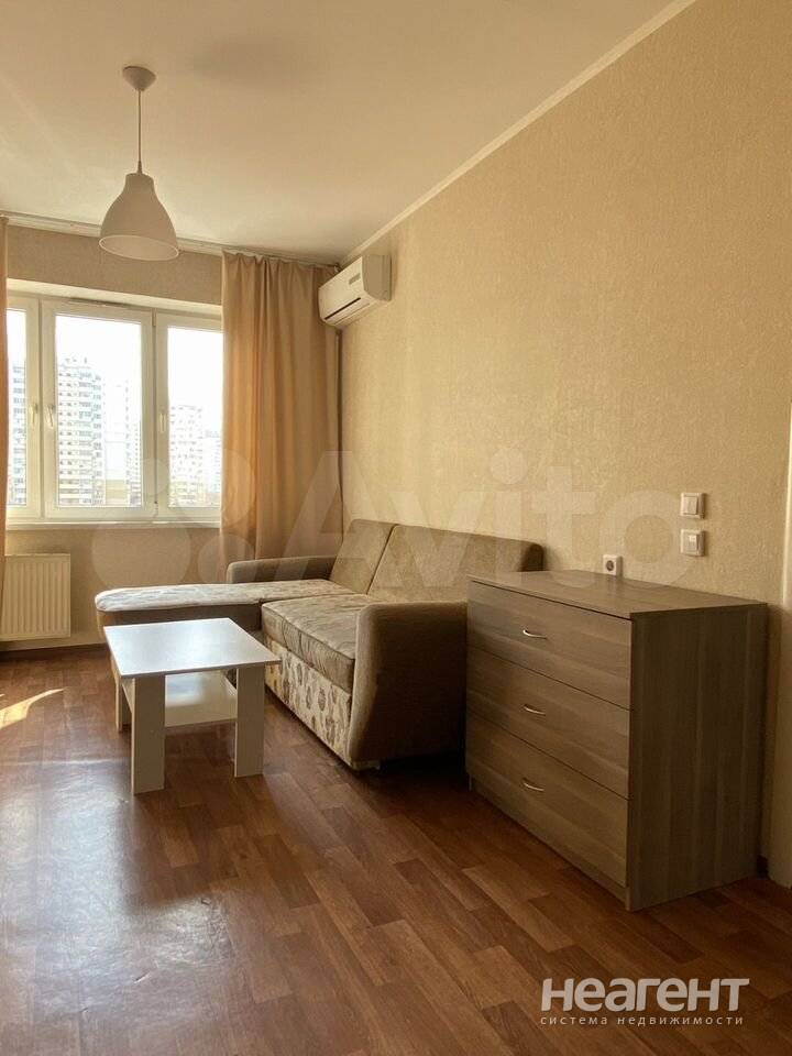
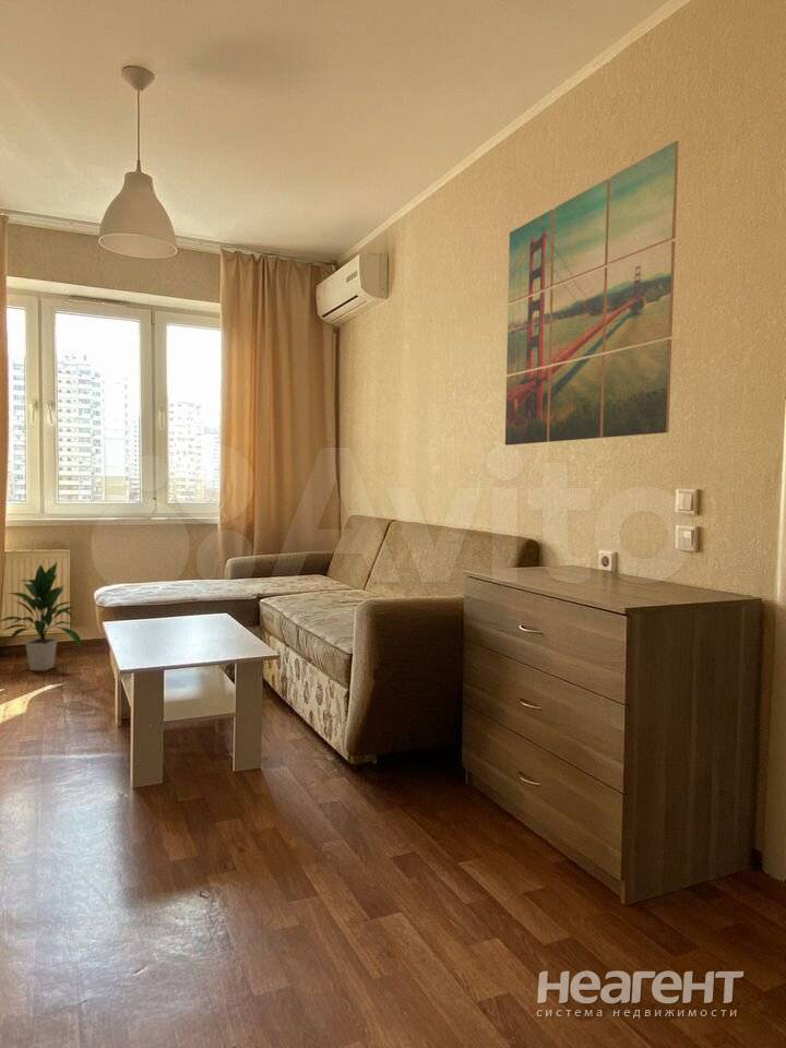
+ indoor plant [0,561,84,671]
+ wall art [504,140,680,446]
